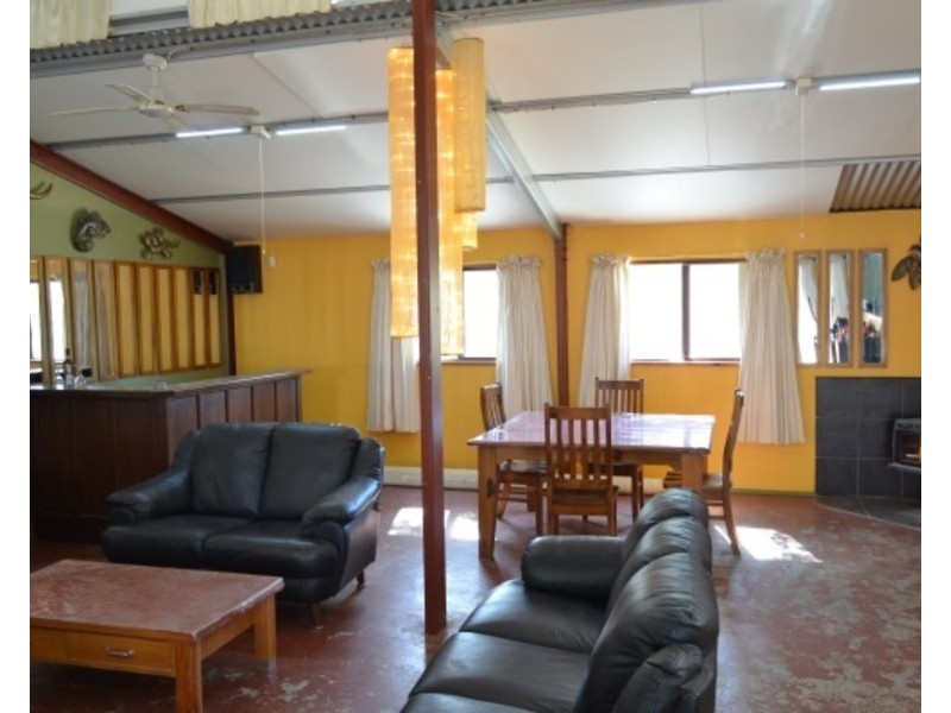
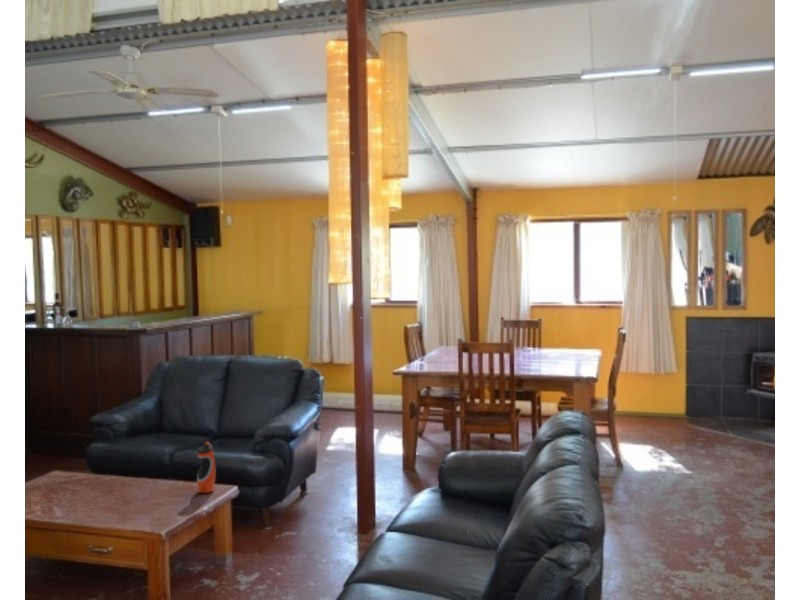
+ water bottle [196,441,216,494]
